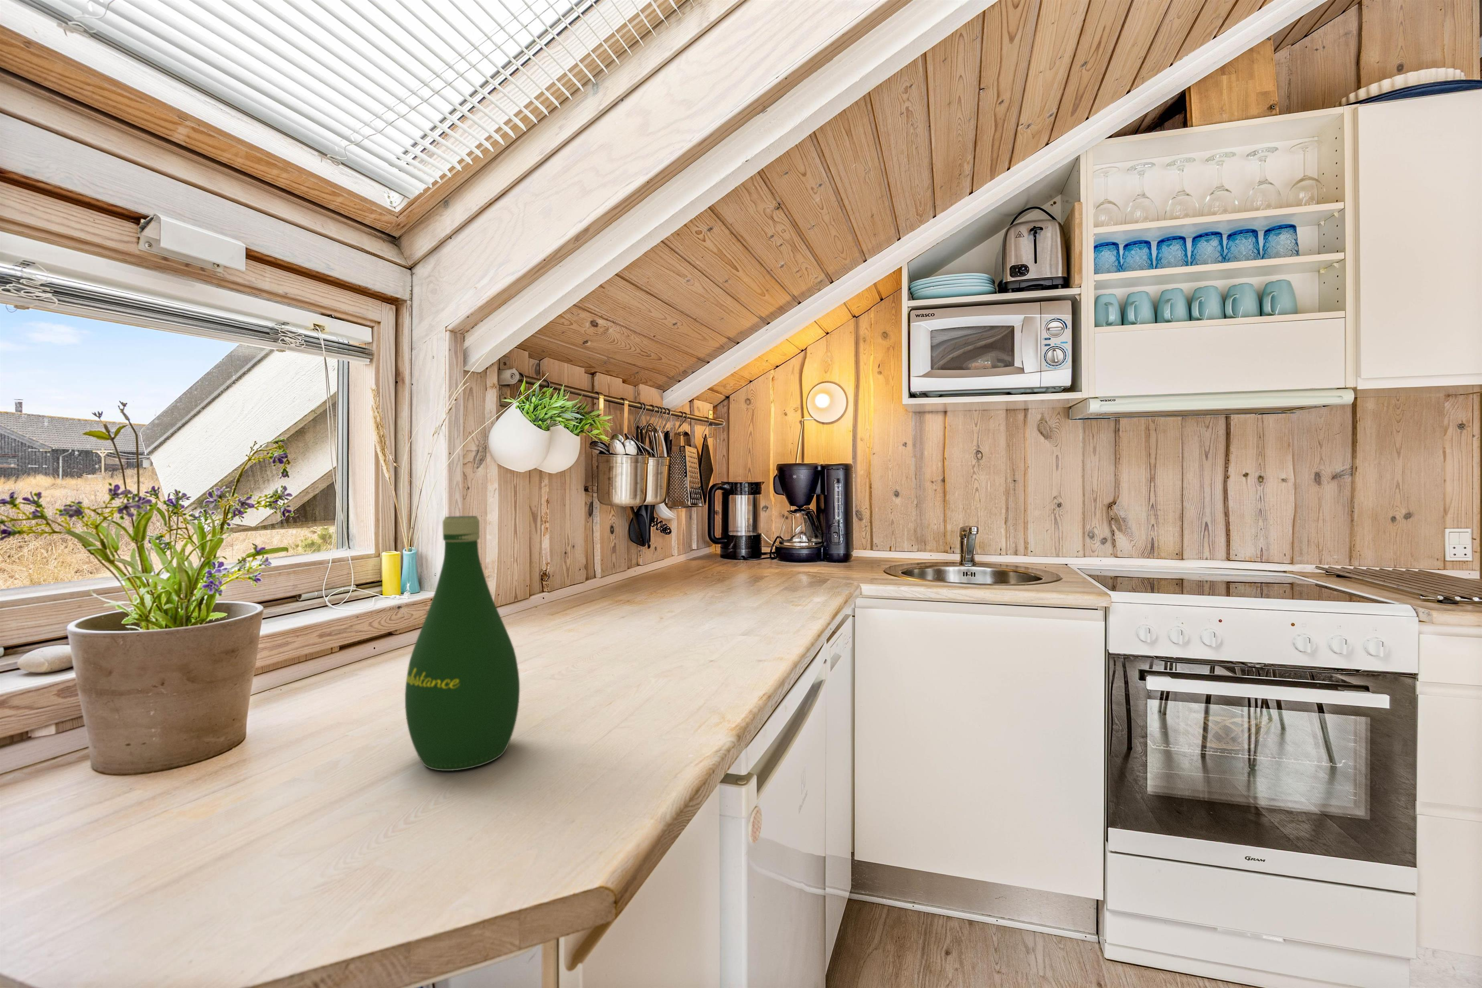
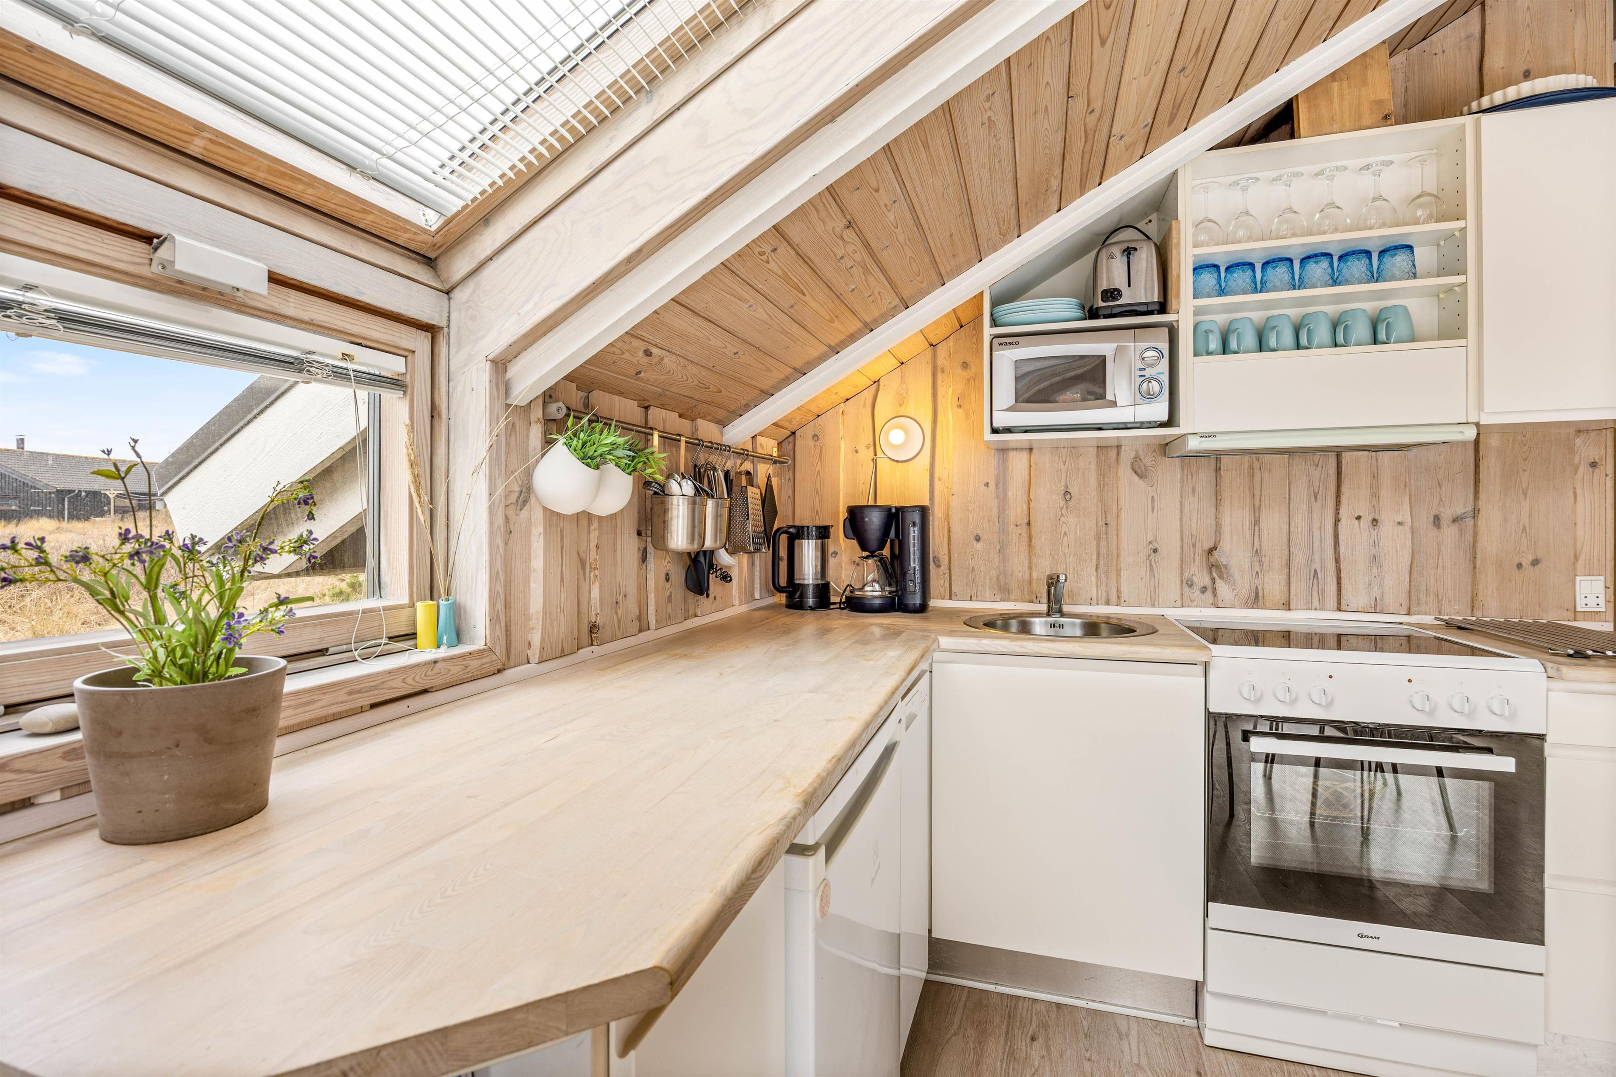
- bottle [405,515,520,771]
